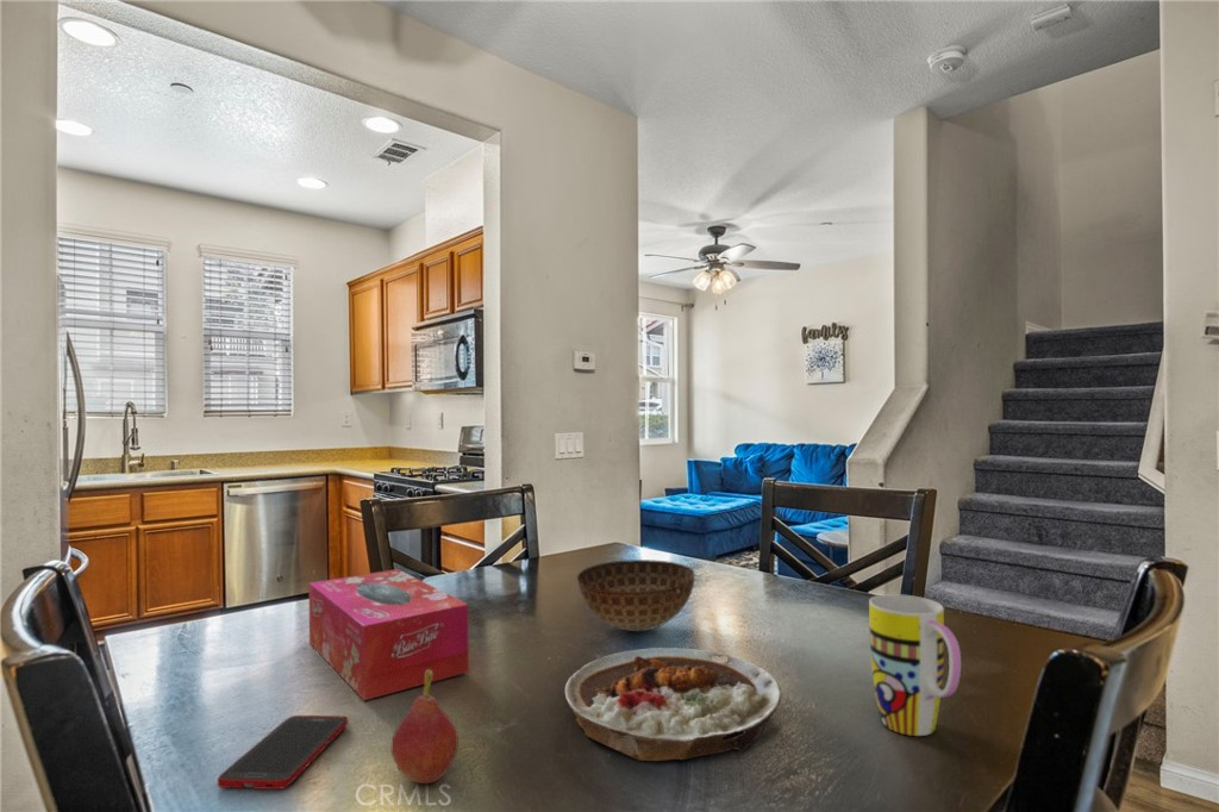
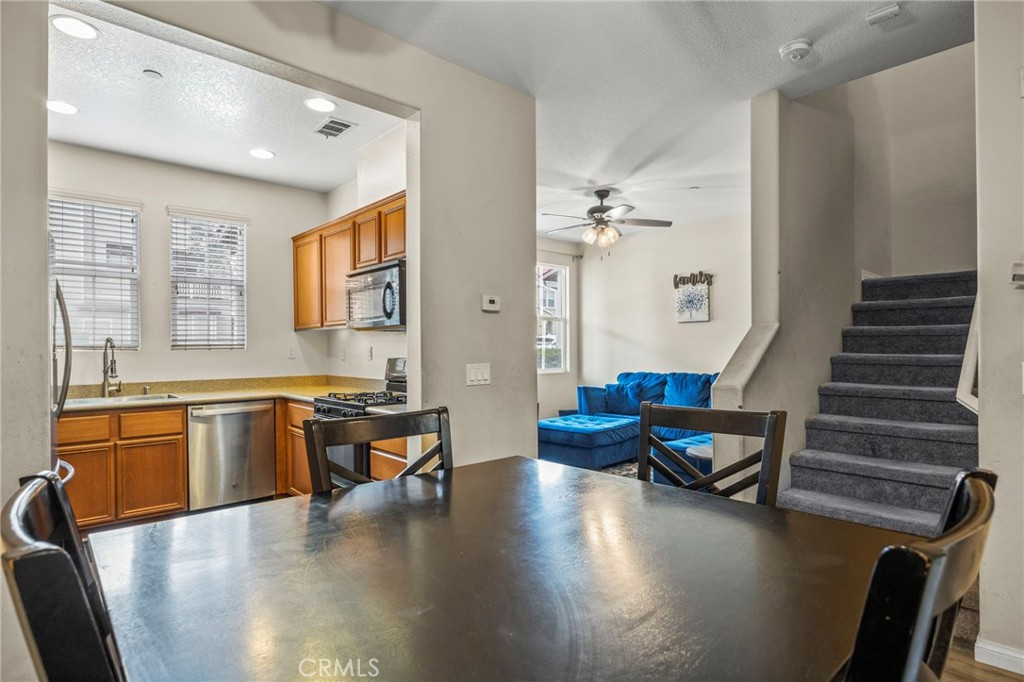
- plate [564,647,782,762]
- tissue box [308,568,470,701]
- mug [868,593,962,737]
- bowl [576,558,695,632]
- cell phone [217,714,349,791]
- fruit [390,669,460,785]
